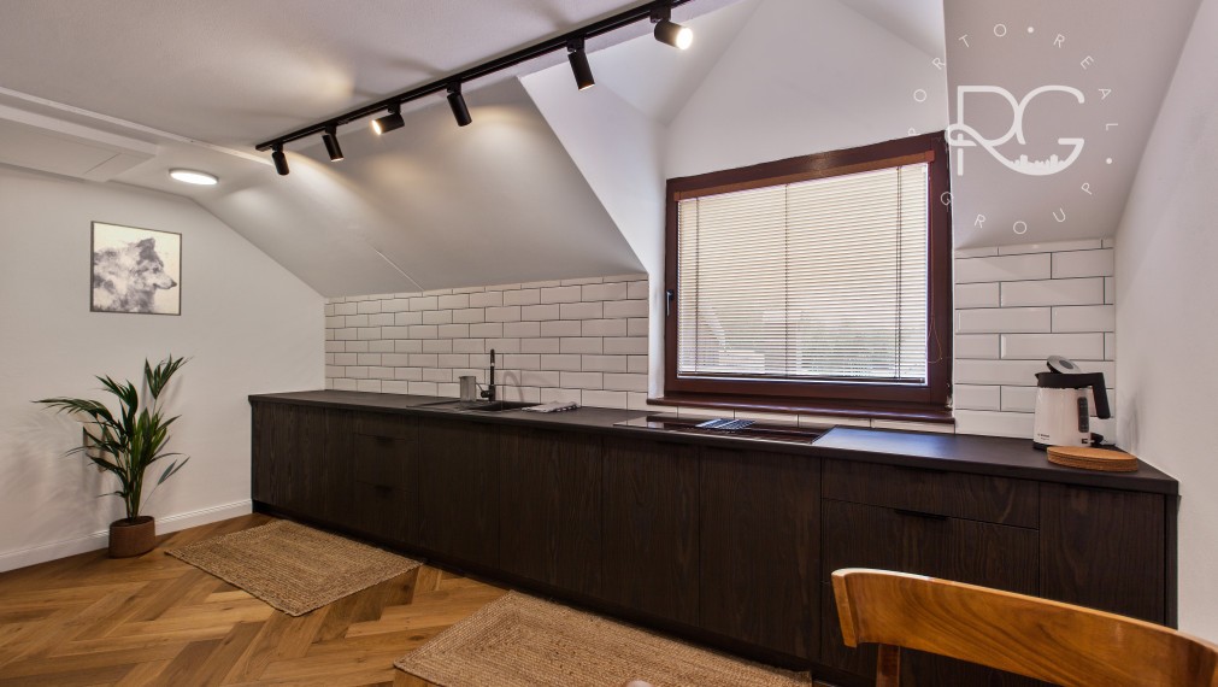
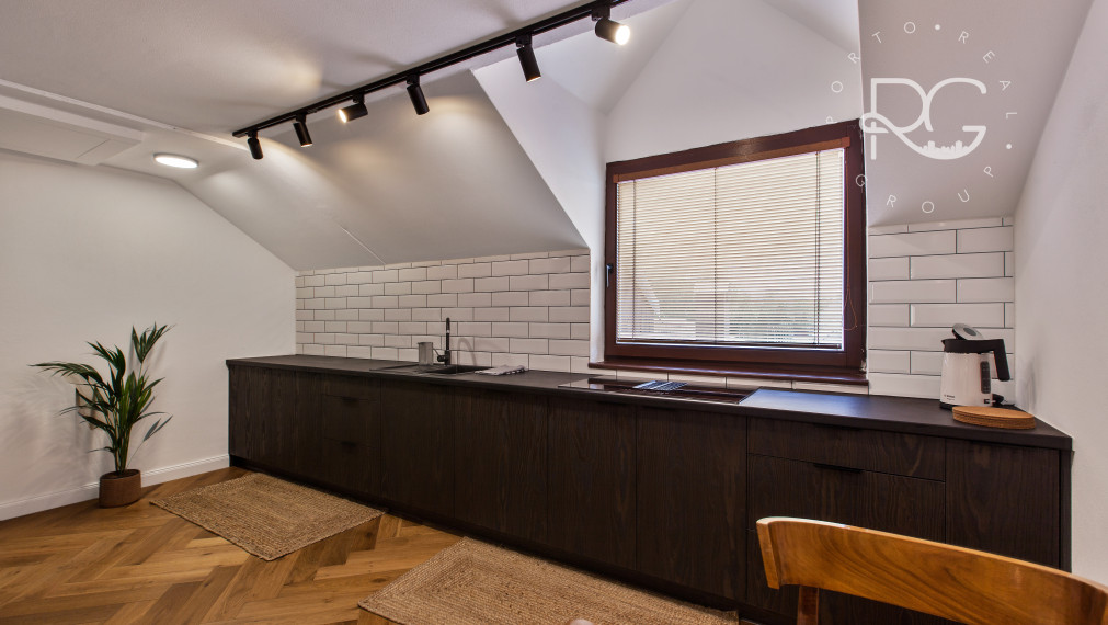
- wall art [89,219,183,317]
